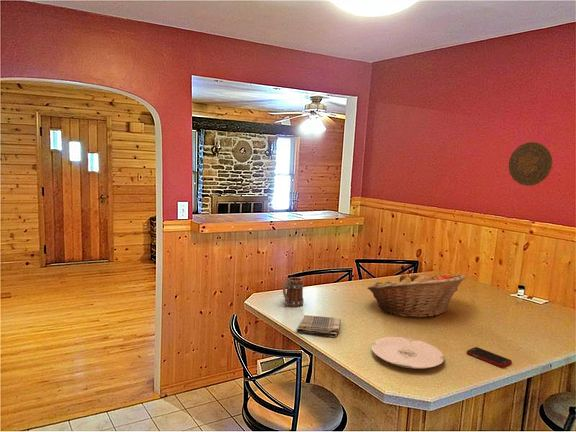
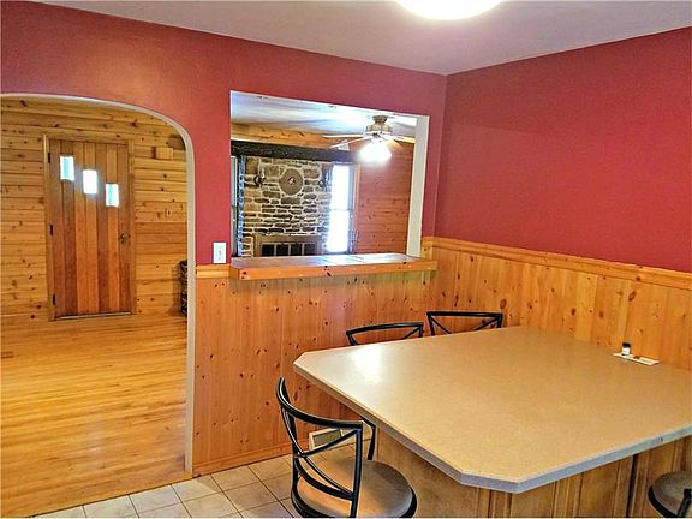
- mug [282,276,305,308]
- fruit basket [367,271,467,319]
- dish towel [295,314,342,338]
- decorative plate [508,141,553,187]
- plate [370,336,445,370]
- cell phone [466,346,513,368]
